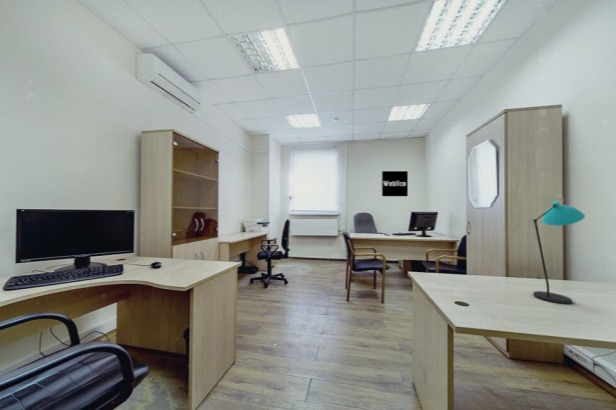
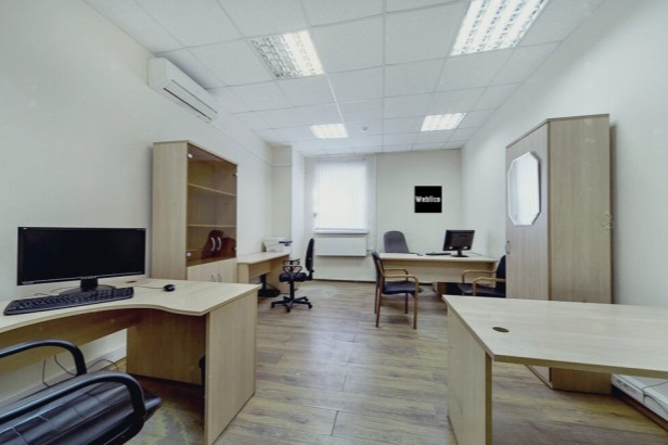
- desk lamp [532,200,586,305]
